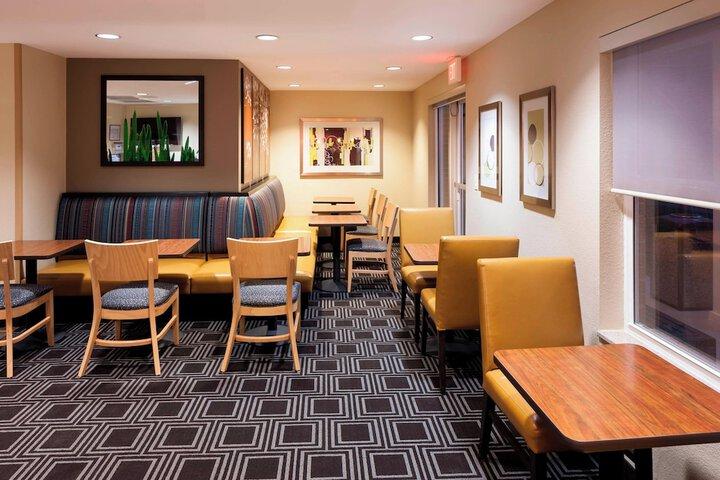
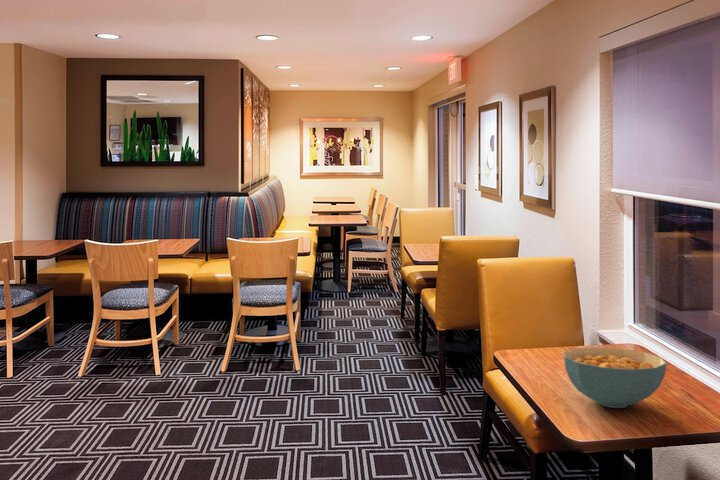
+ cereal bowl [563,346,668,409]
